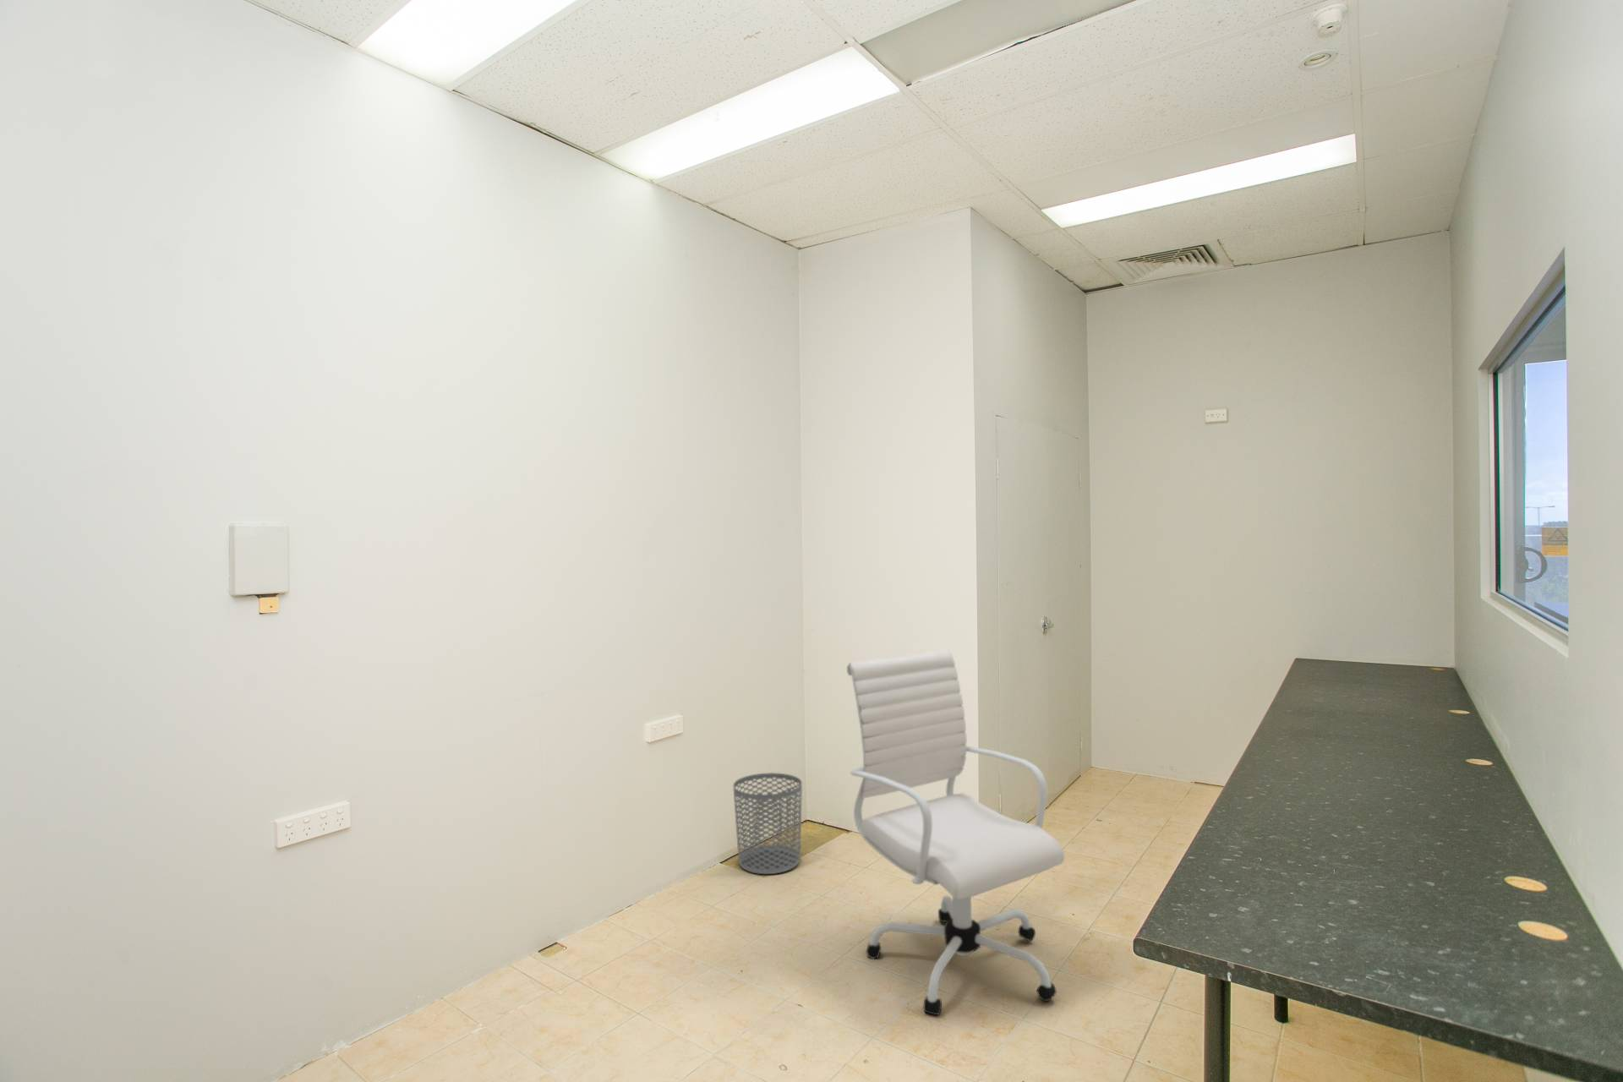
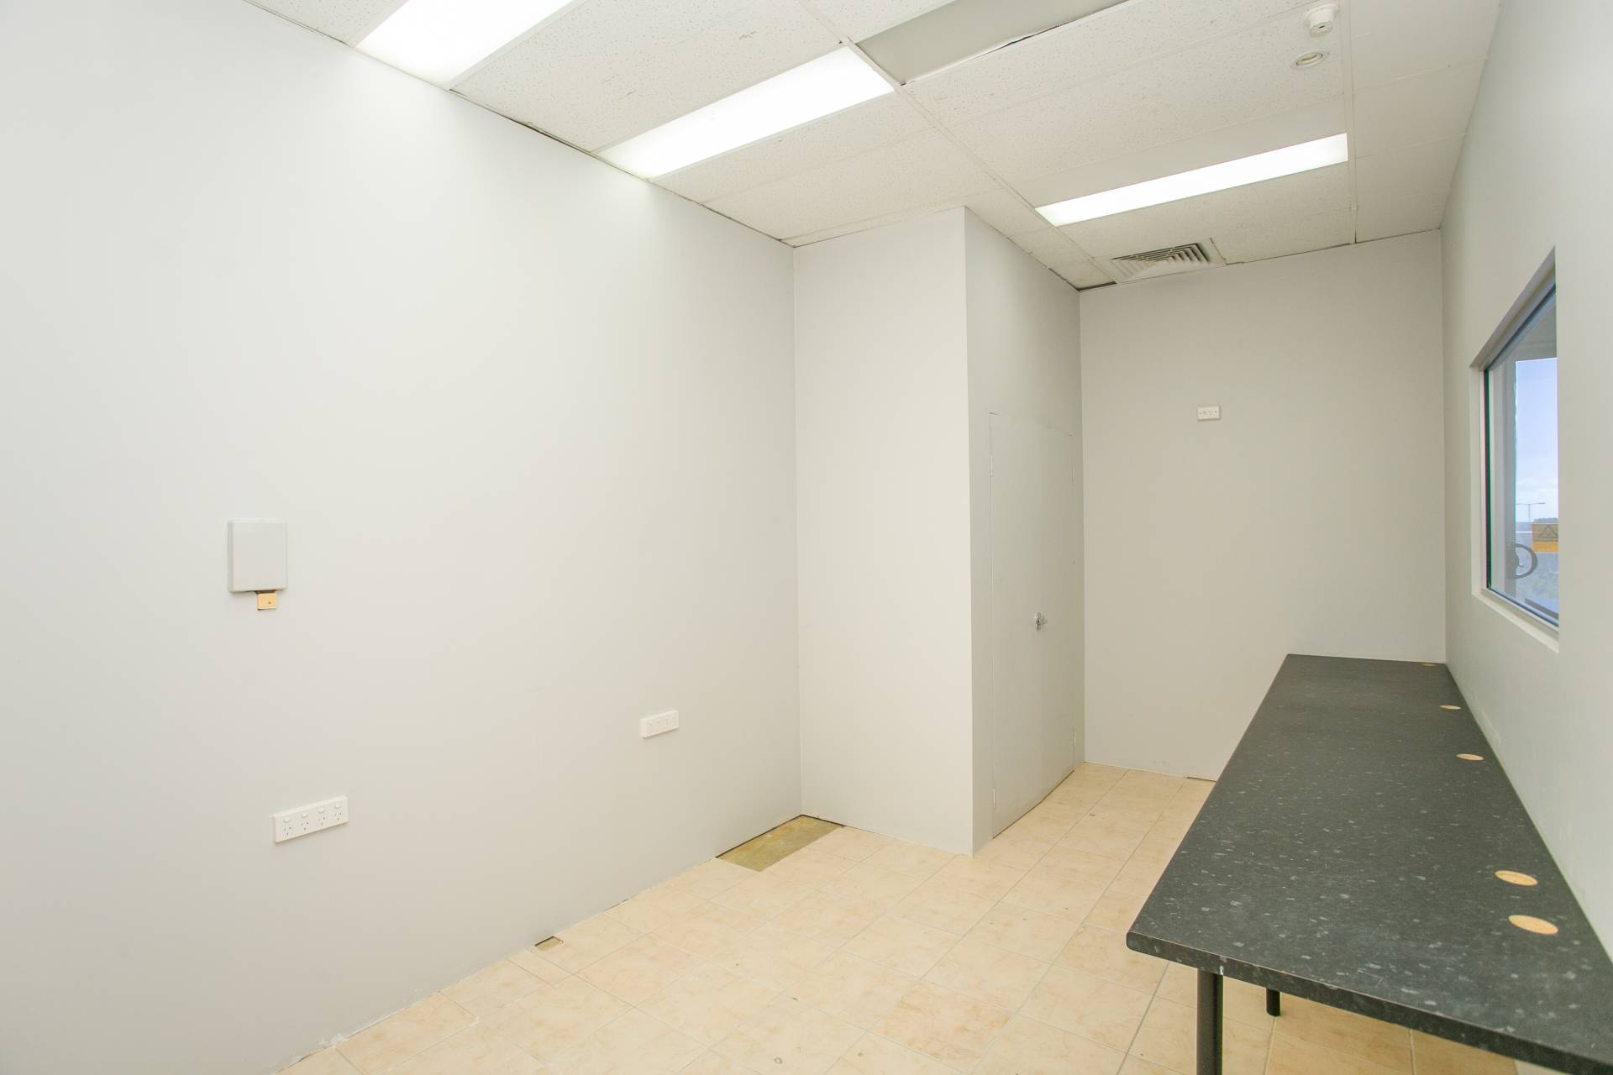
- waste bin [733,772,803,874]
- office chair [847,648,1065,1017]
